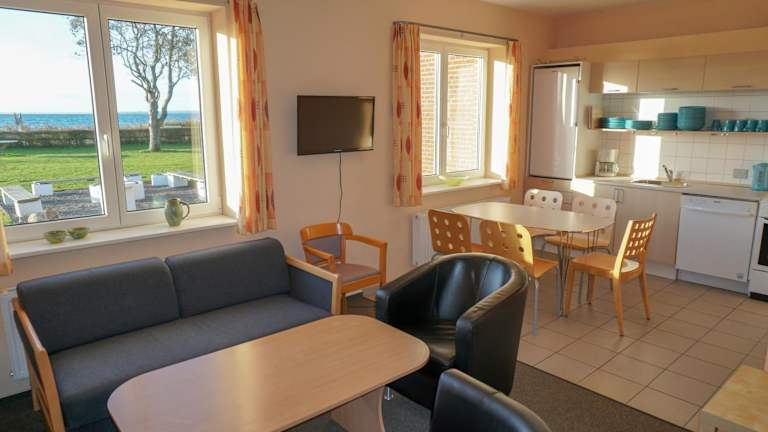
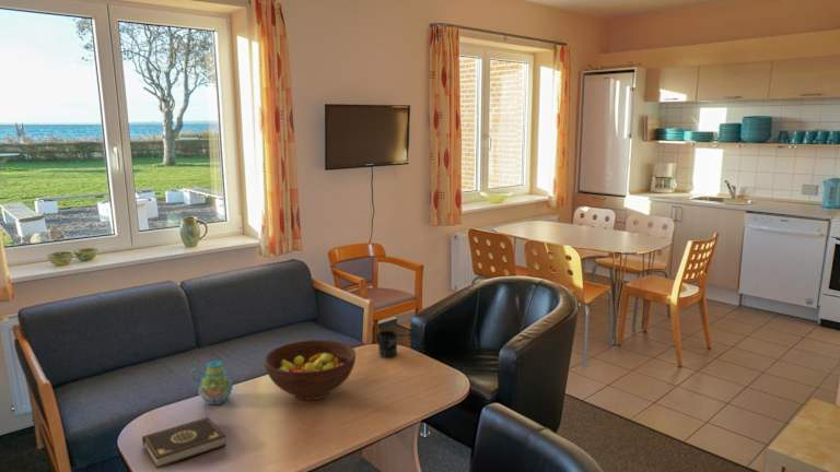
+ mug [375,330,398,358]
+ mug [188,361,234,405]
+ fruit bowl [264,339,357,401]
+ book [141,416,226,470]
